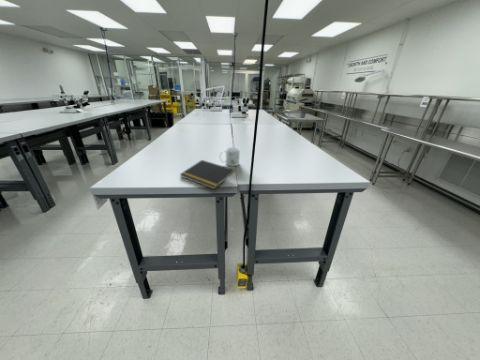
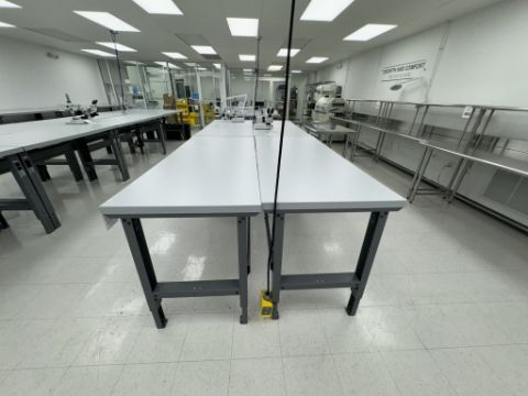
- notepad [179,159,236,190]
- mug [219,146,241,167]
